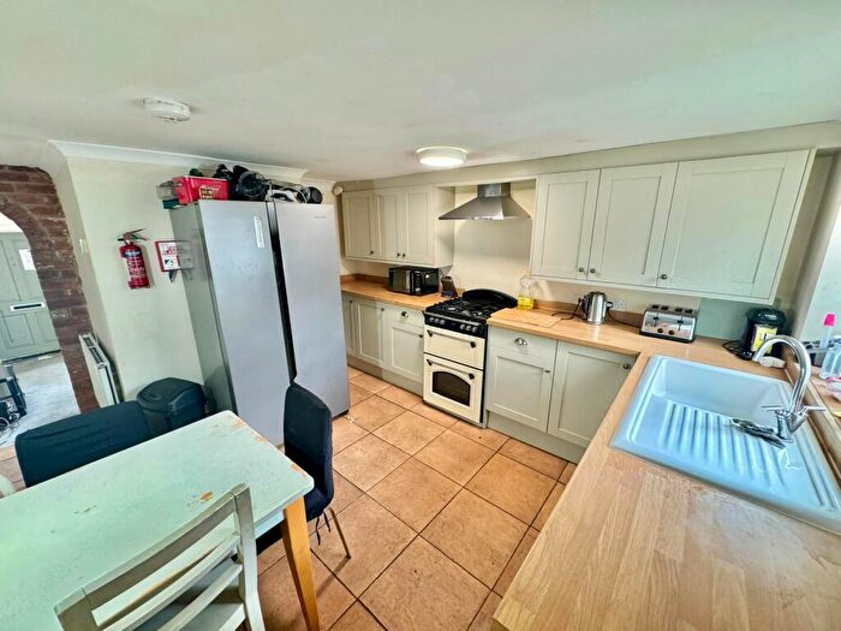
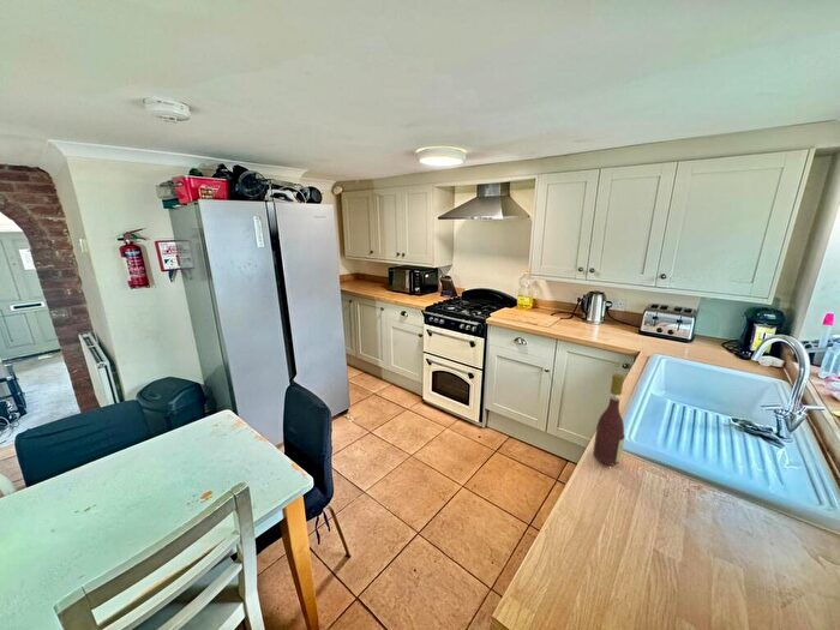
+ wine bottle [592,372,626,466]
